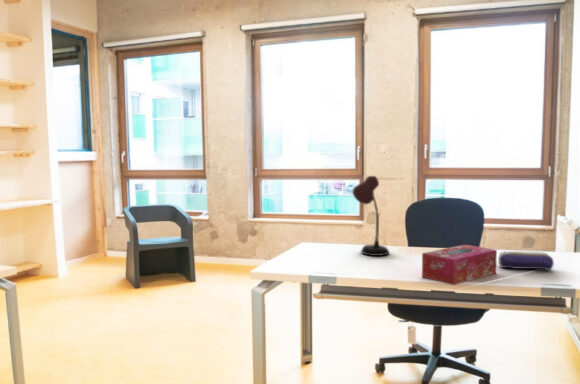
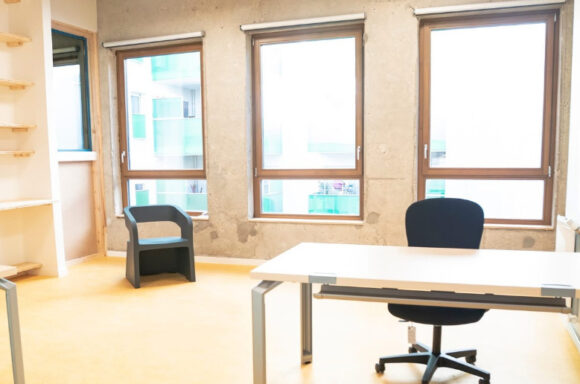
- desk lamp [351,175,390,257]
- pencil case [497,250,555,271]
- tissue box [421,244,498,286]
